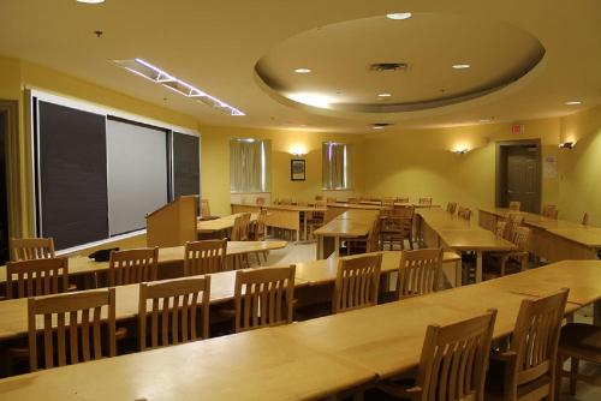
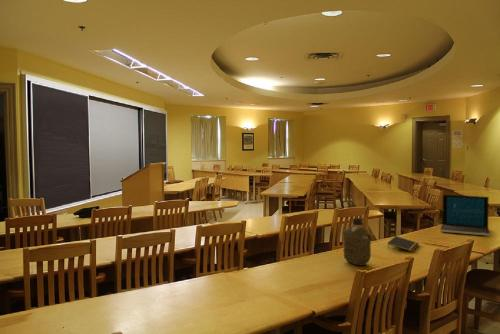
+ water bottle [342,216,373,267]
+ laptop [439,194,491,236]
+ notepad [387,235,420,253]
